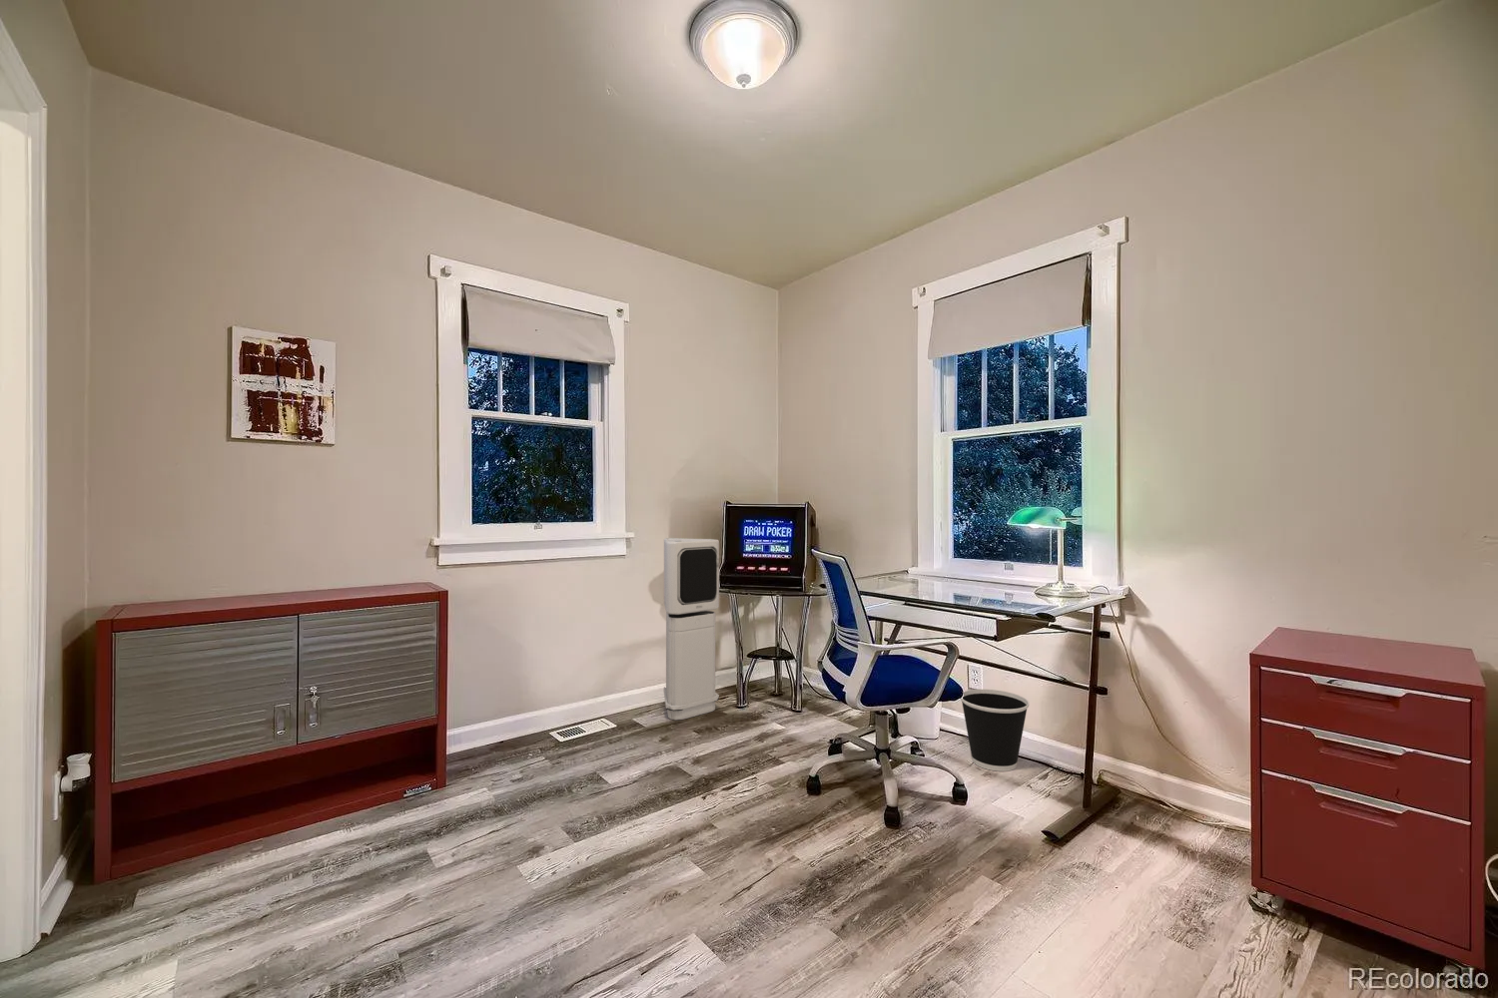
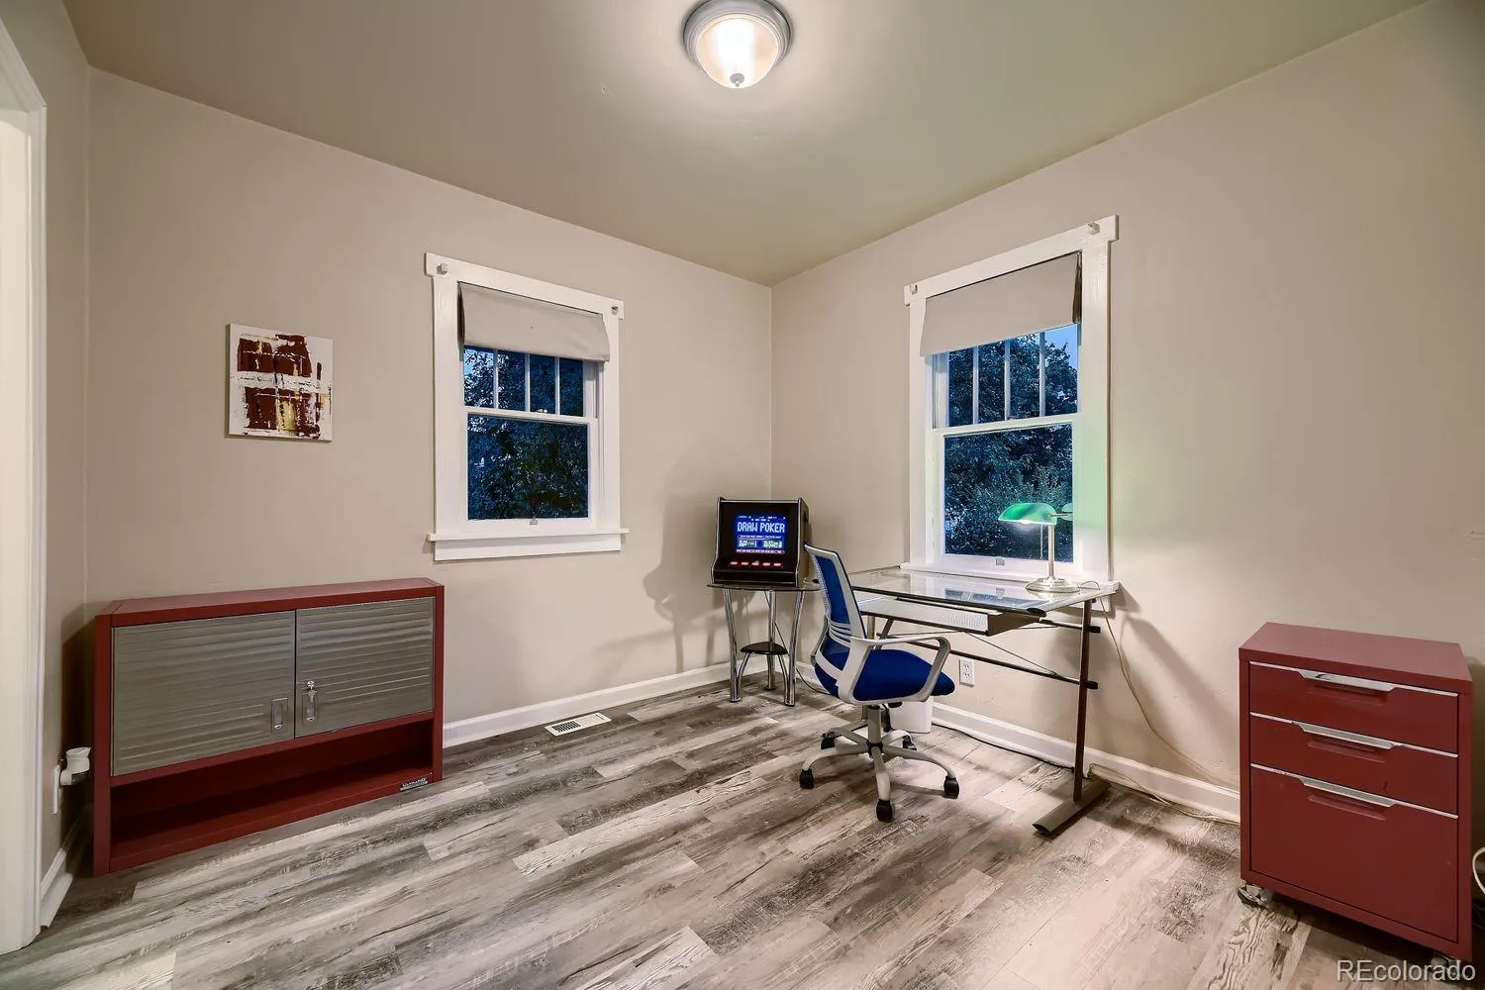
- wastebasket [960,688,1030,773]
- air purifier [663,537,720,721]
